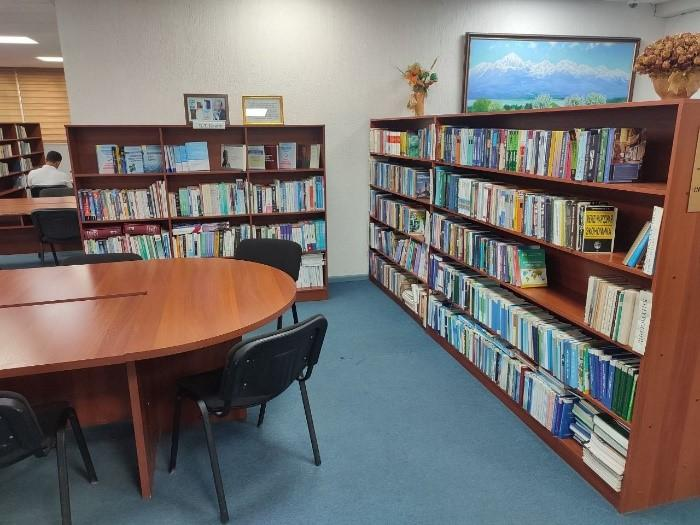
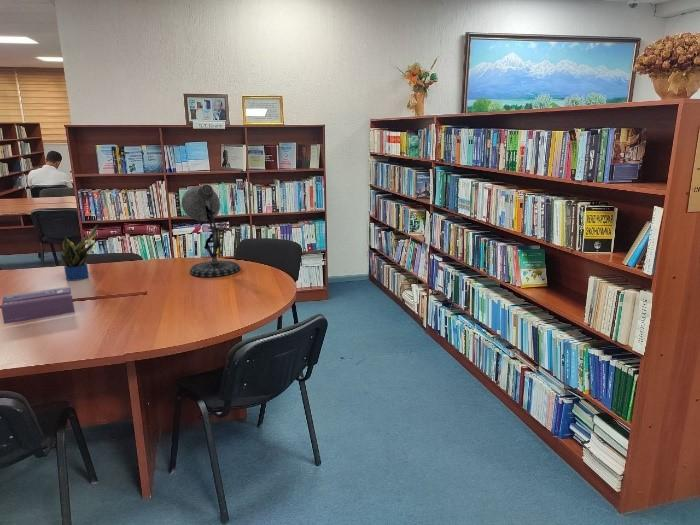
+ desk lamp [181,183,241,278]
+ tissue box [0,286,76,325]
+ potted plant [60,223,99,282]
